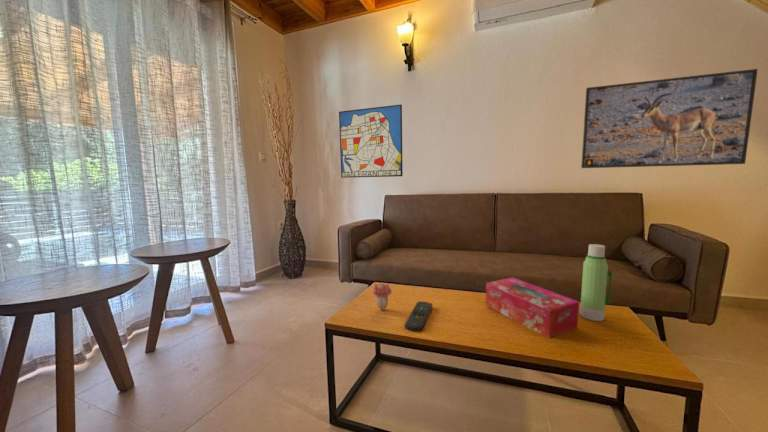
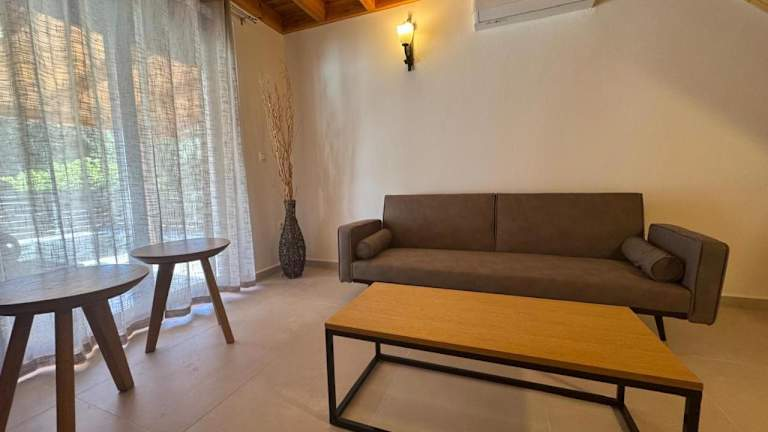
- water bottle [579,243,613,322]
- tissue box [485,276,580,339]
- wall art [338,104,404,179]
- remote control [404,301,433,332]
- anatomical model [371,282,393,311]
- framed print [580,68,759,169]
